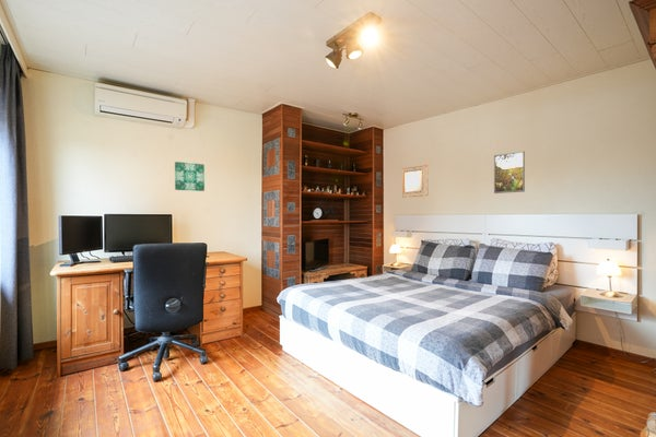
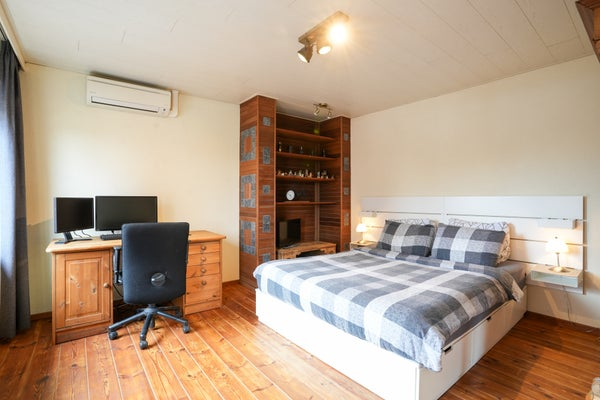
- wall art [174,161,206,192]
- home mirror [401,164,430,199]
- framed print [493,150,526,194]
